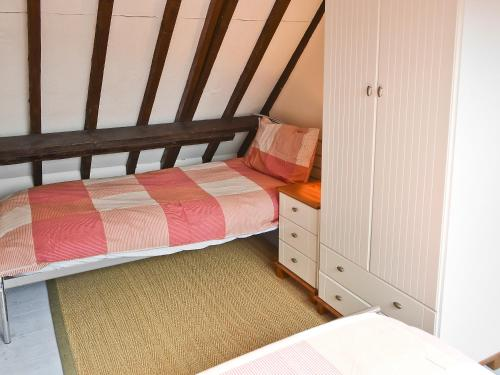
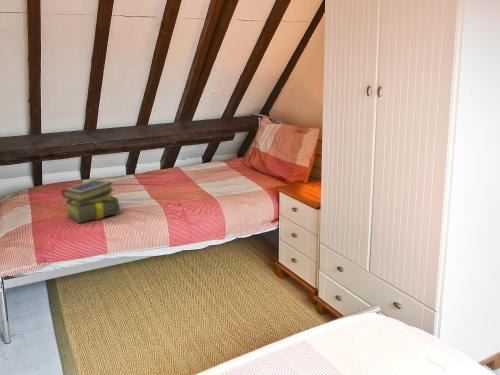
+ stack of books [61,179,120,224]
